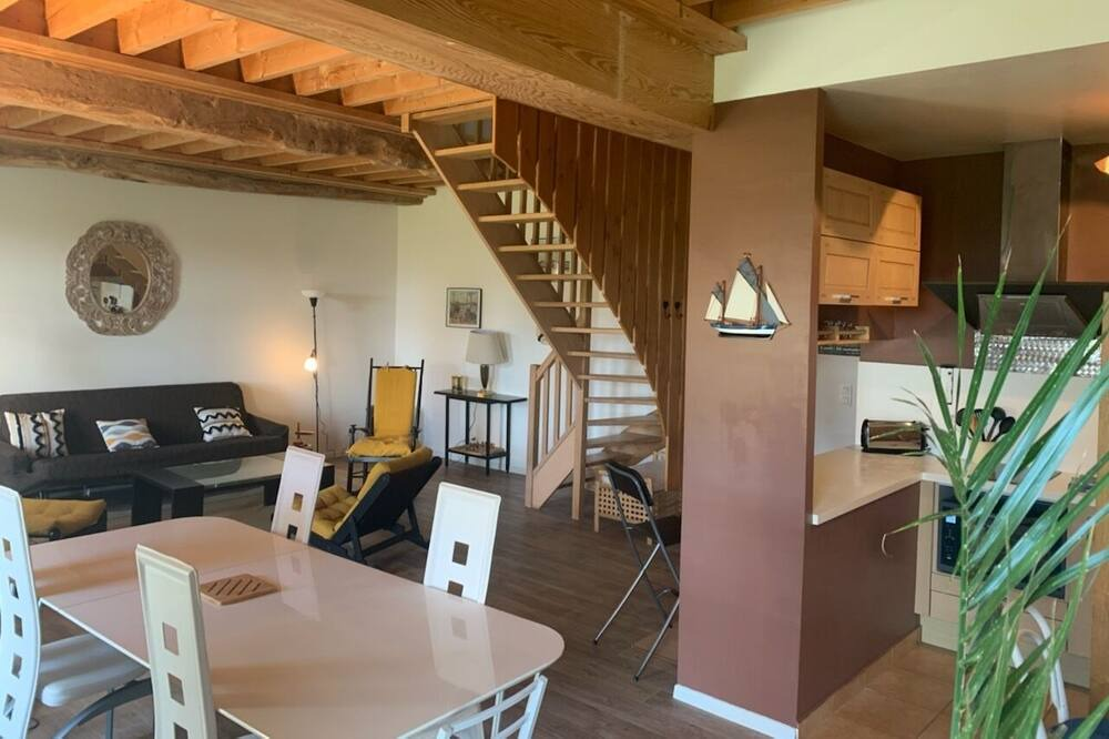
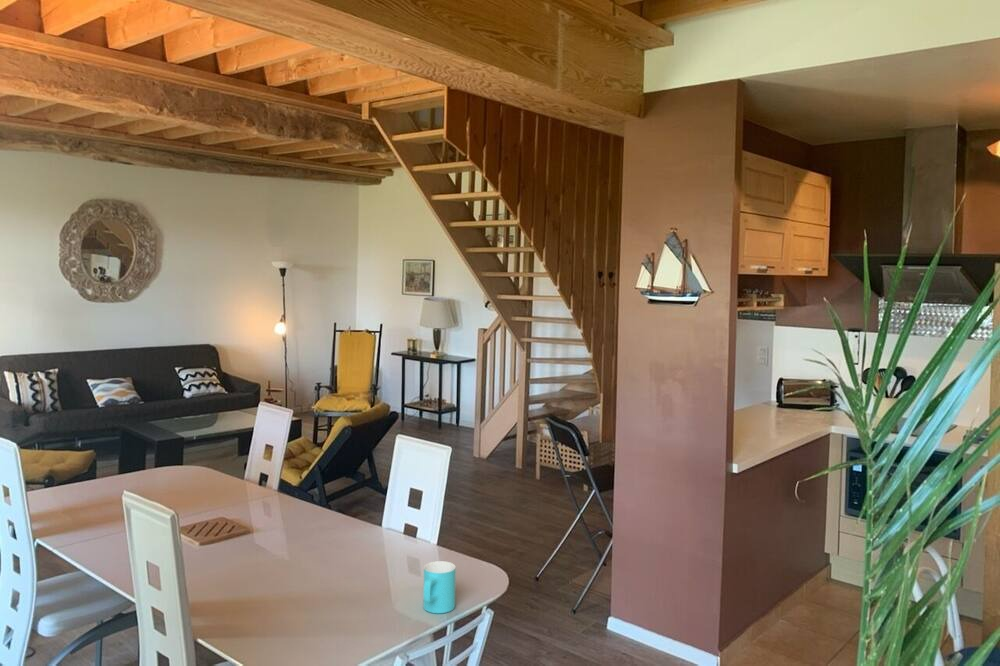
+ cup [422,560,456,614]
